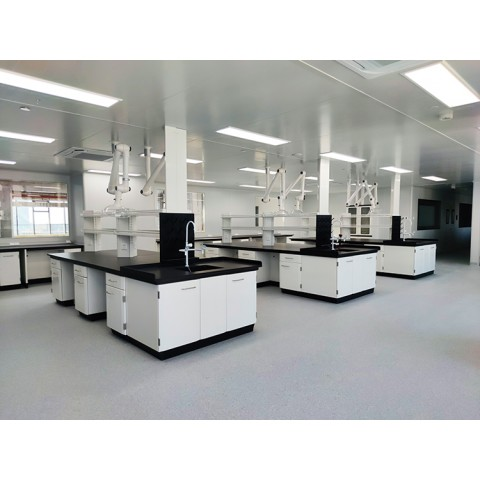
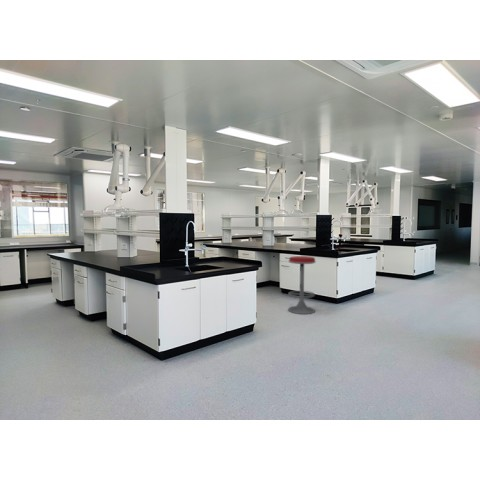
+ bar stool [287,255,317,315]
